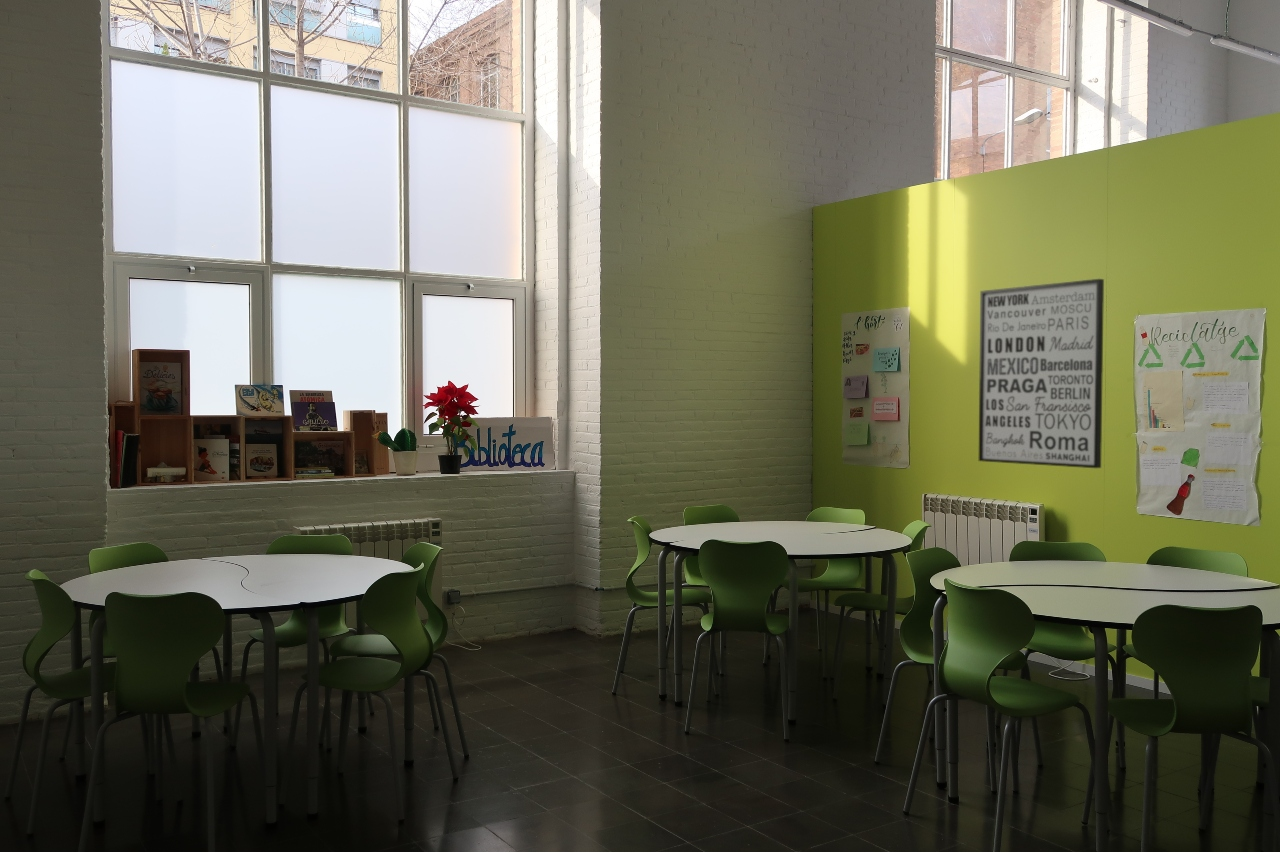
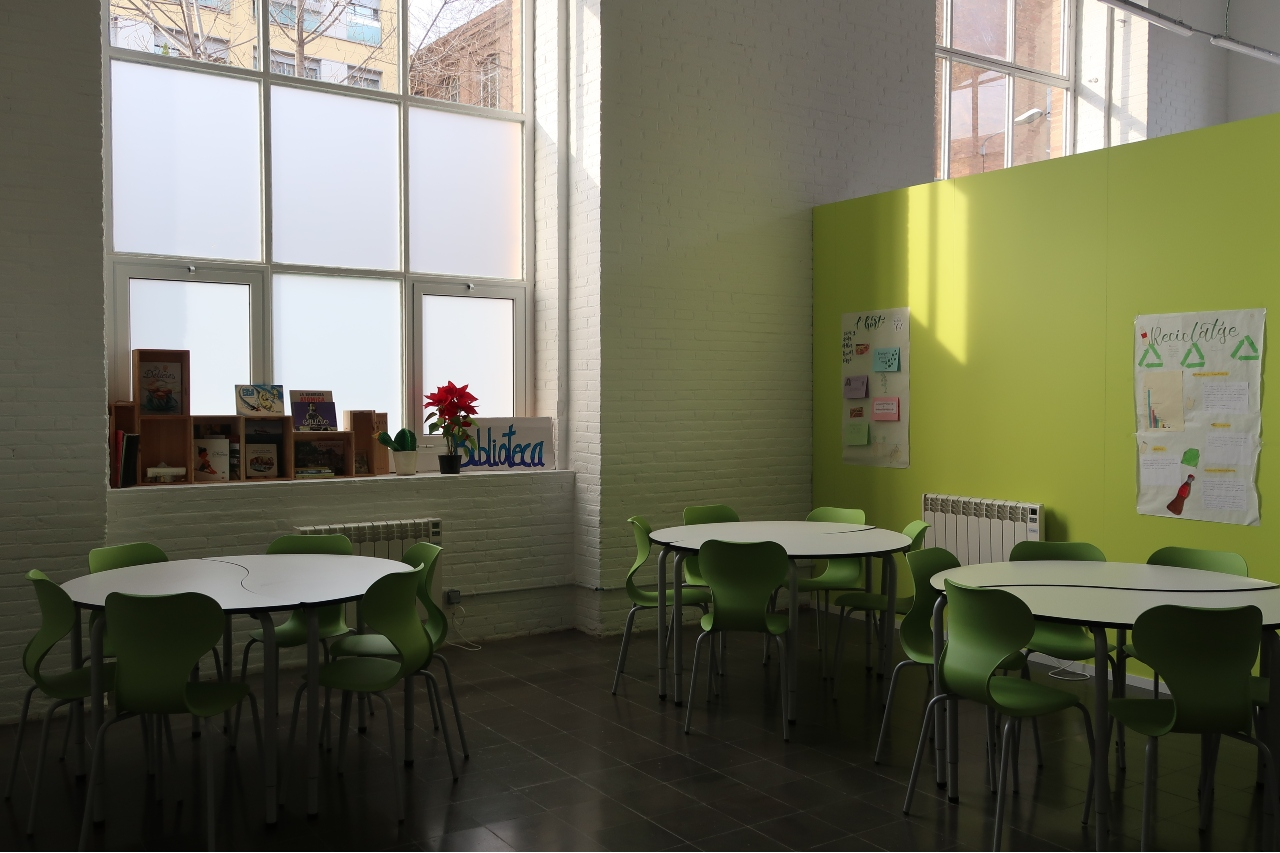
- wall art [978,278,1105,469]
